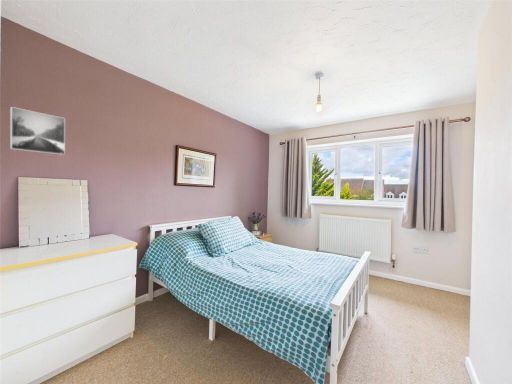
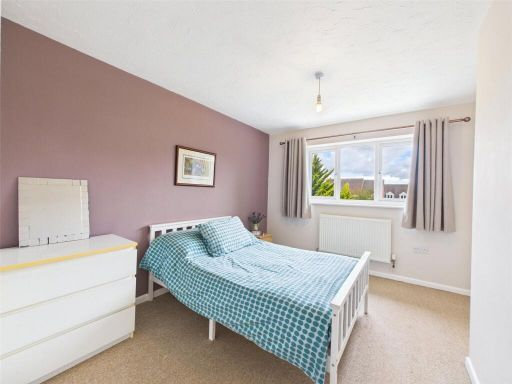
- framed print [9,106,66,156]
